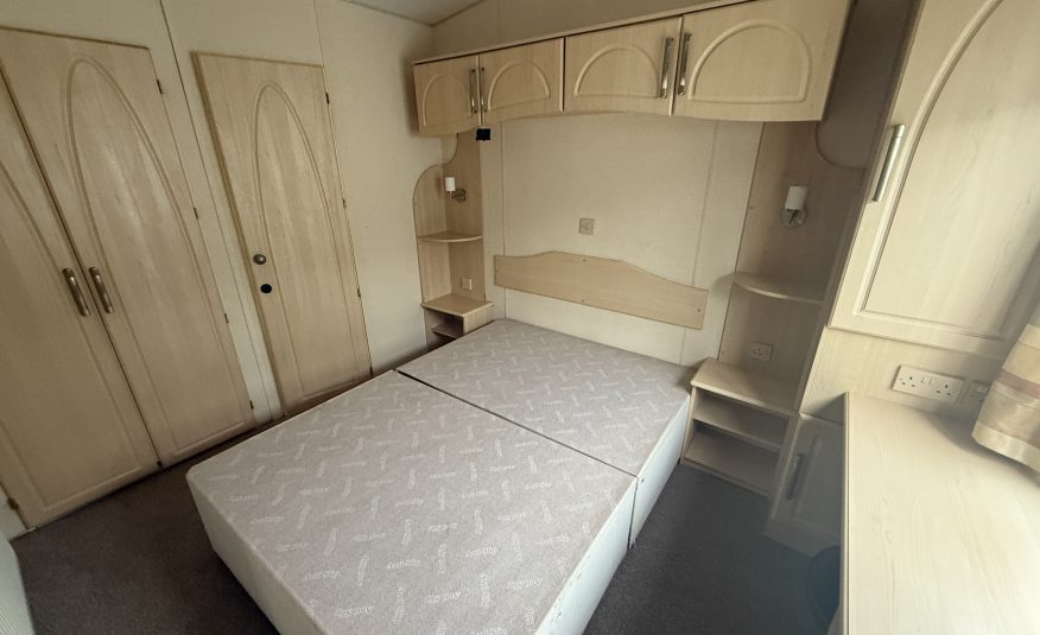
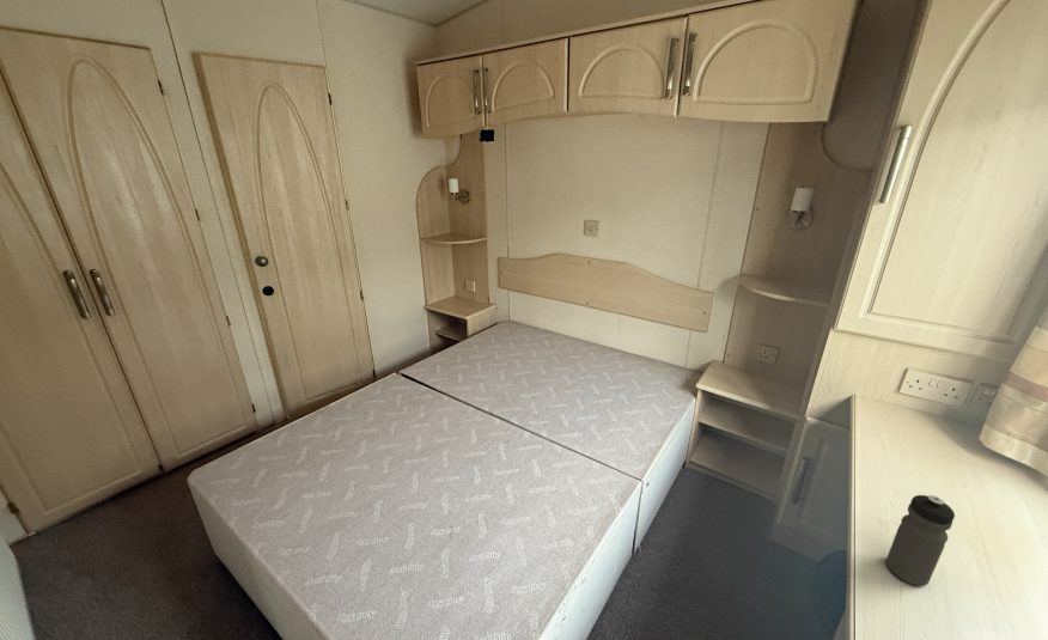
+ water bottle [885,494,956,587]
